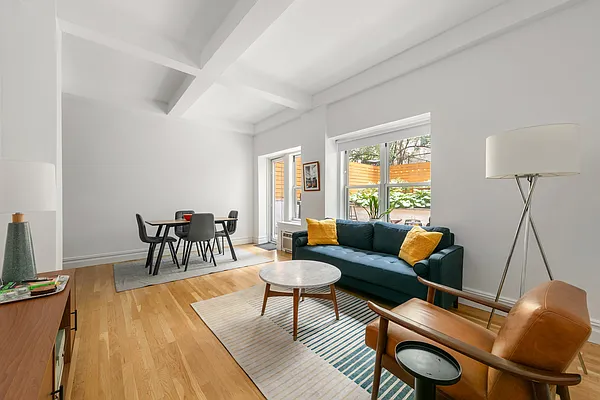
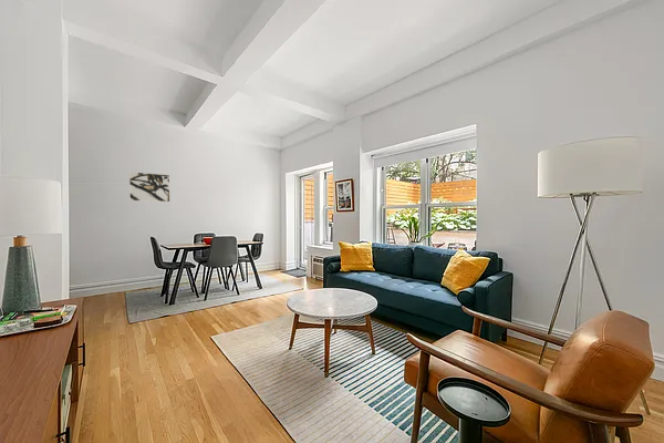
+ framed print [128,171,170,203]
